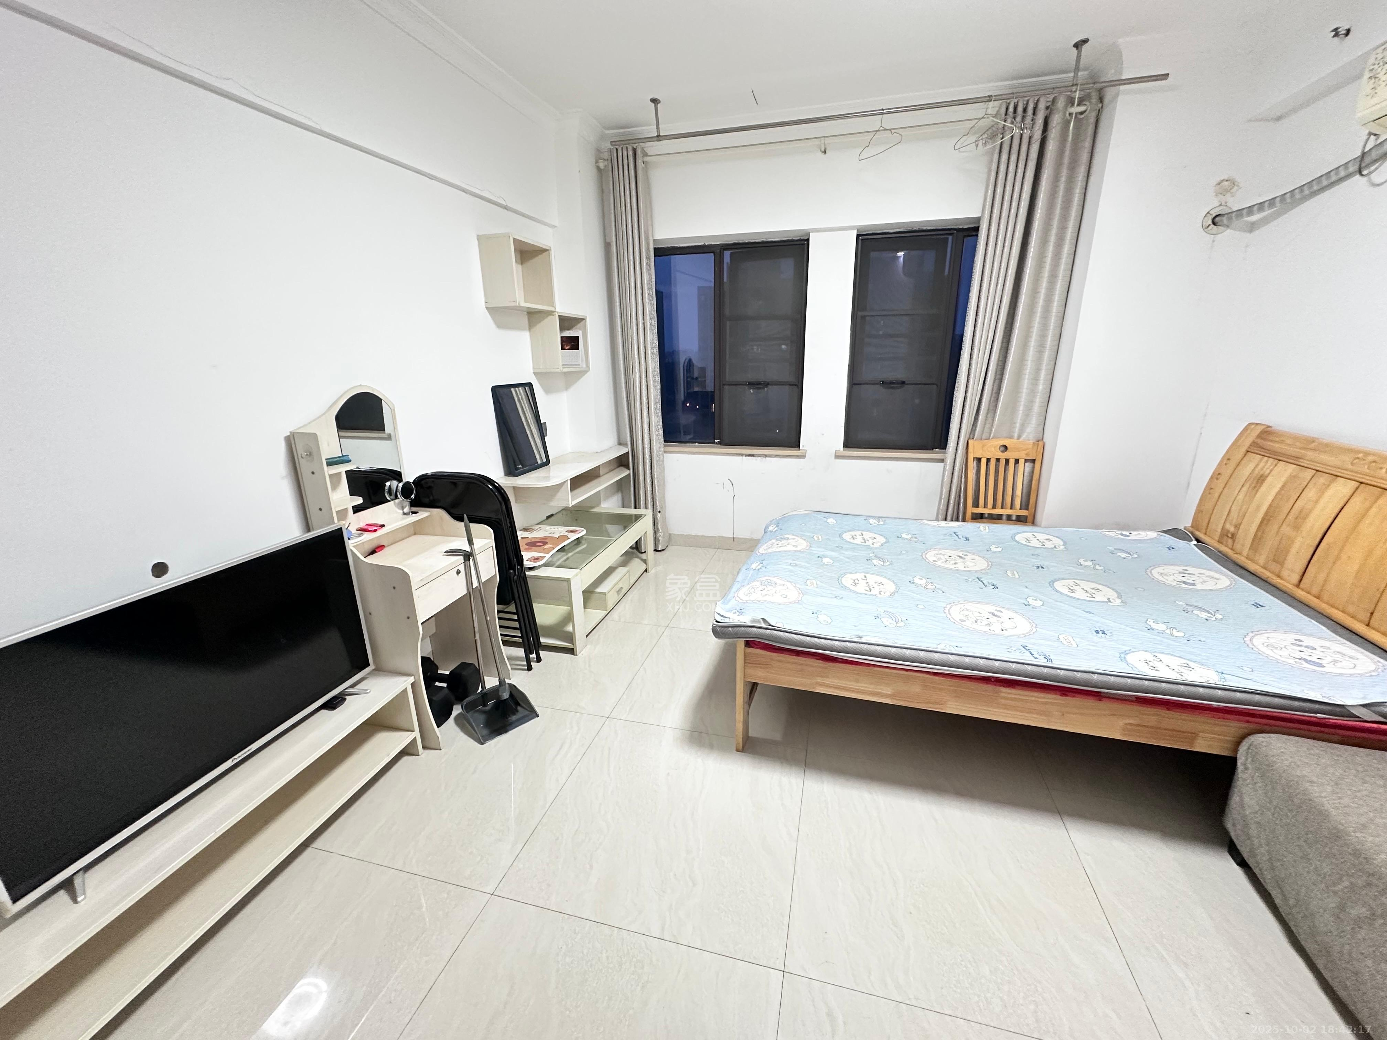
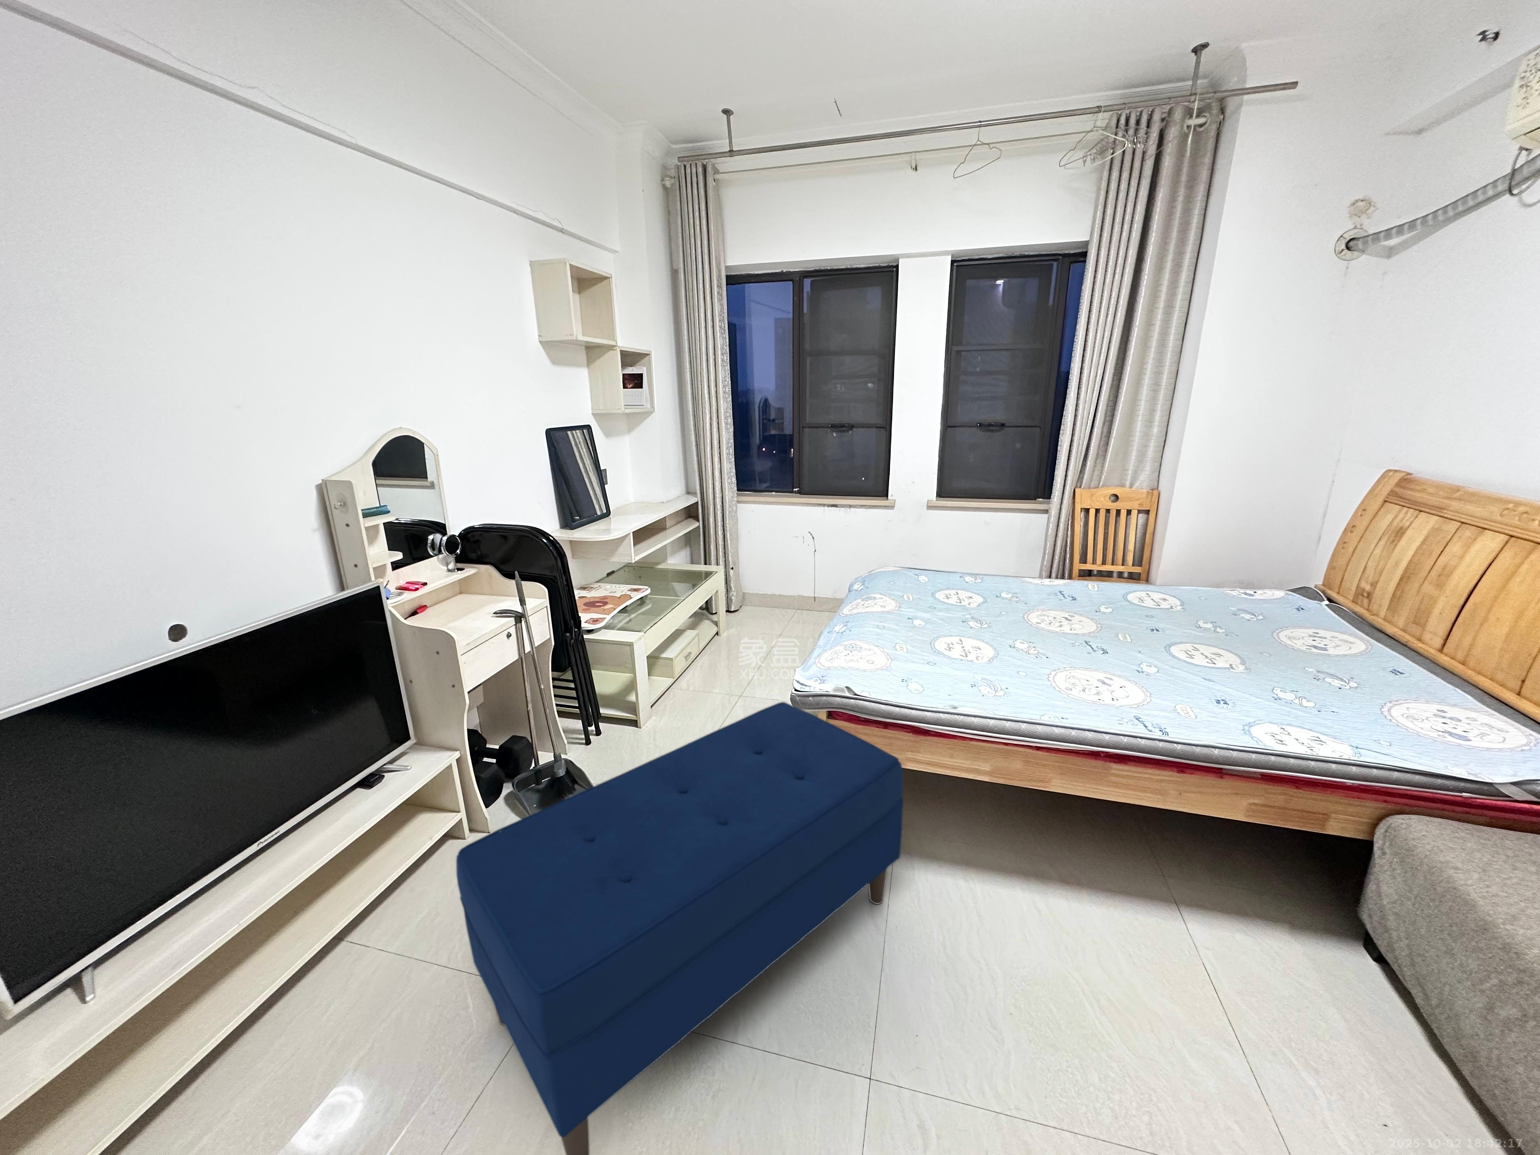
+ bench [456,701,905,1155]
